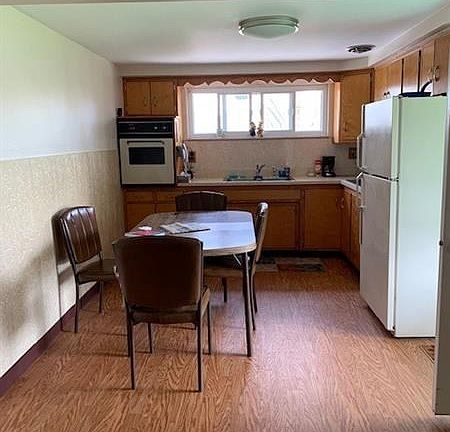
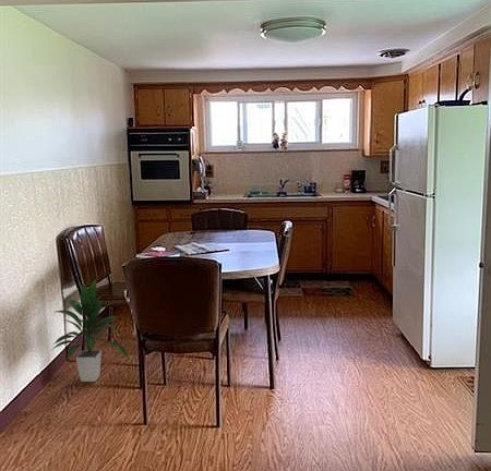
+ indoor plant [49,278,131,383]
